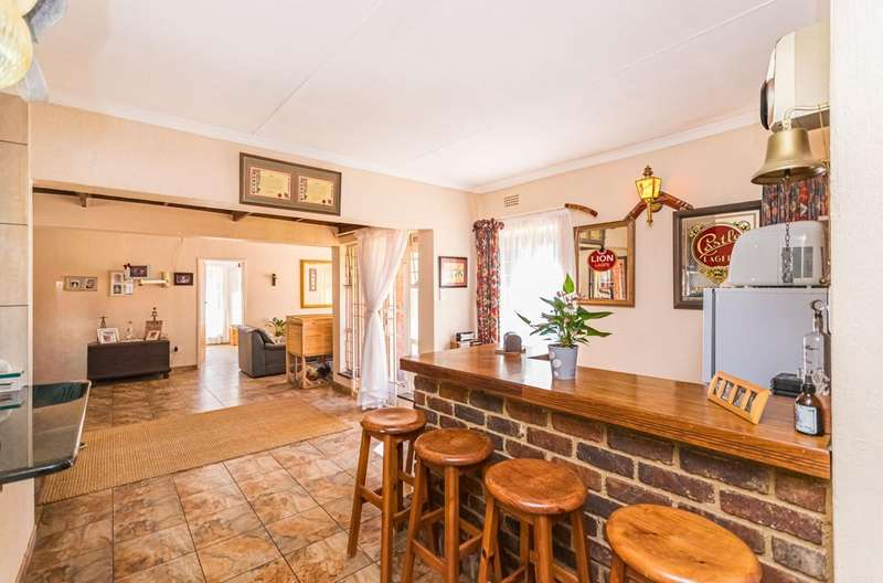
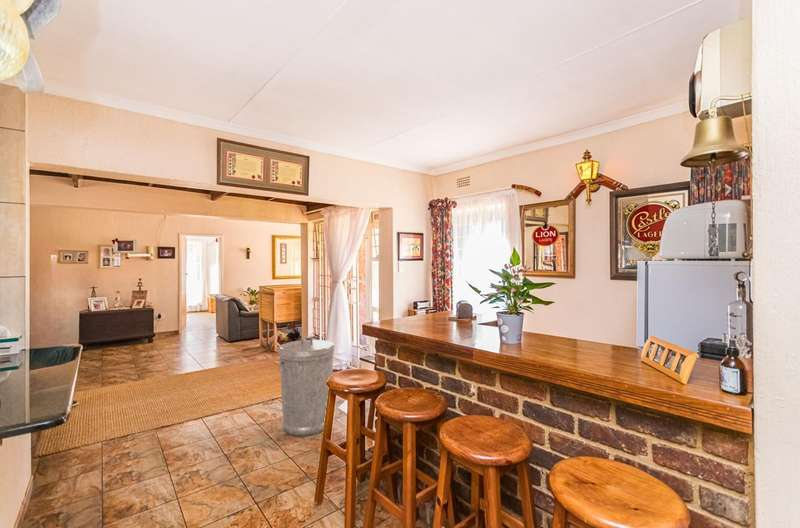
+ trash can [277,336,336,437]
